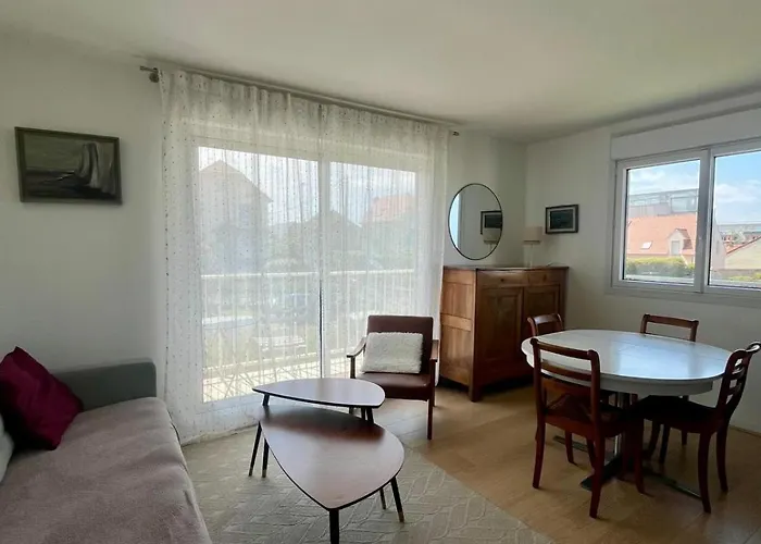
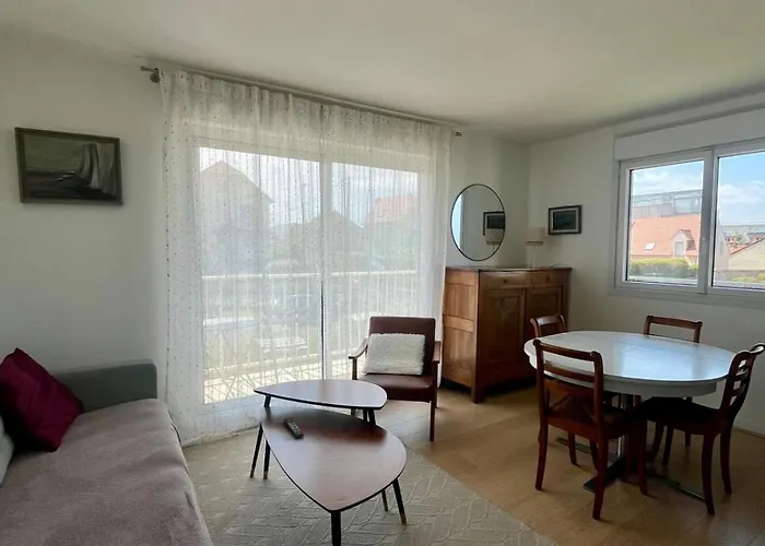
+ remote control [283,417,305,439]
